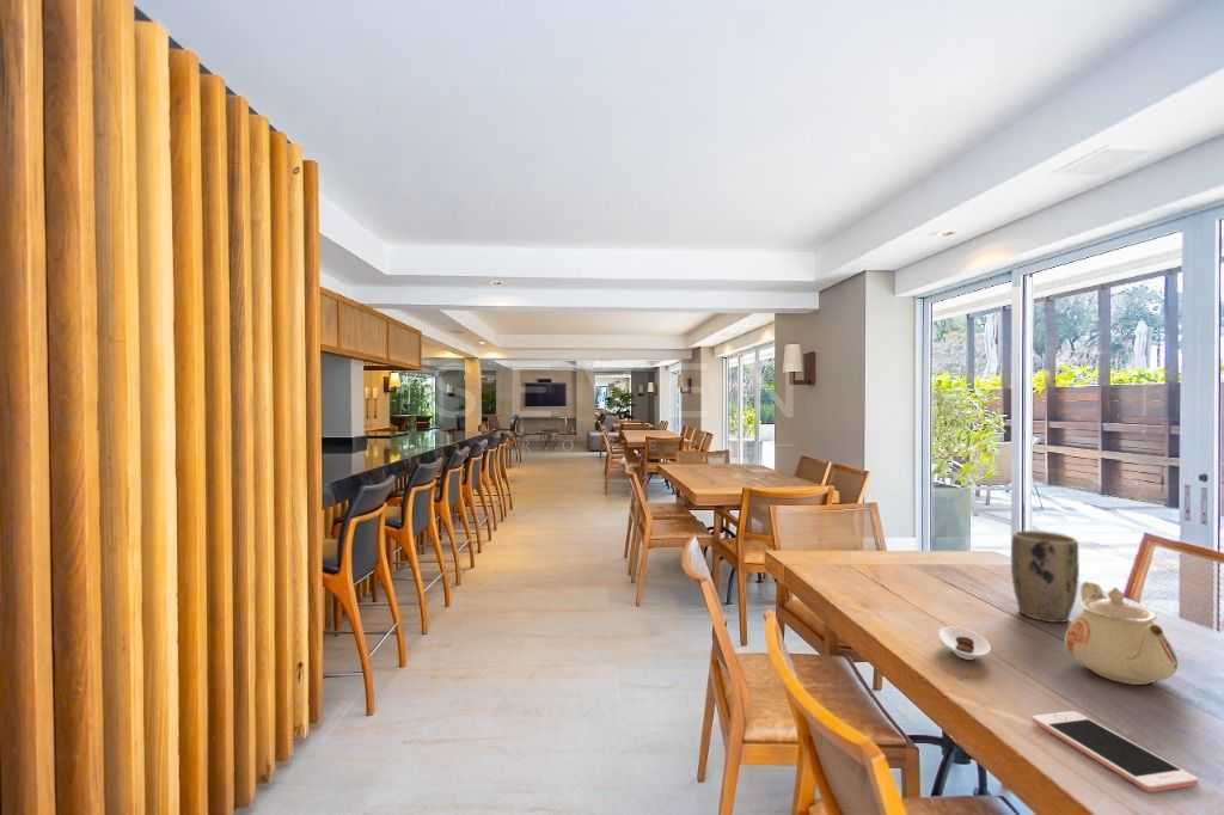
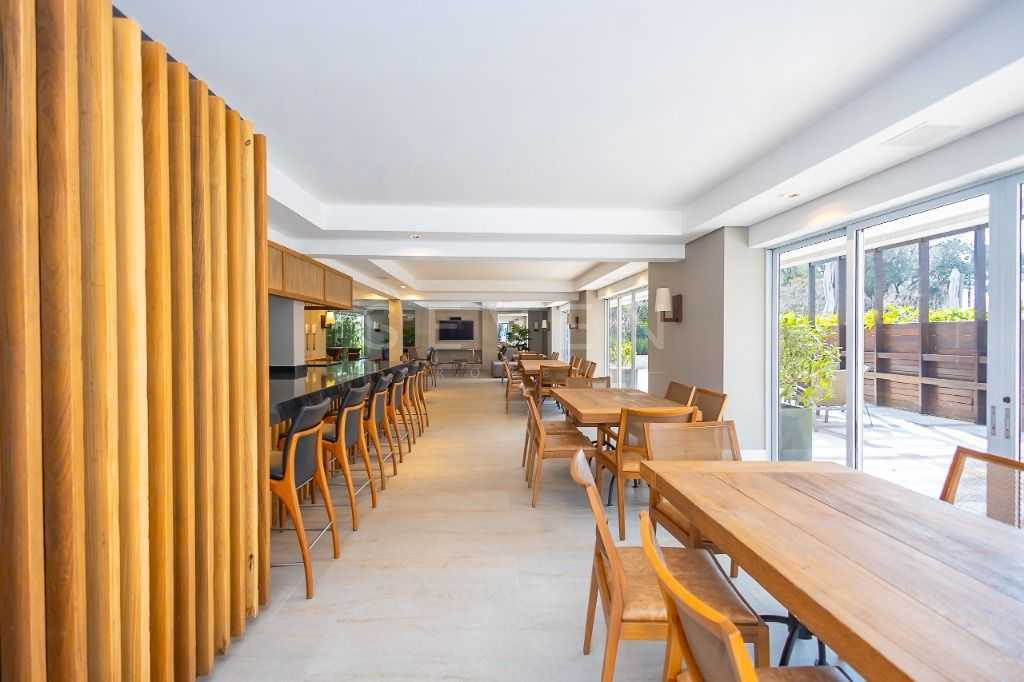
- plant pot [1010,529,1081,624]
- cell phone [1030,710,1199,793]
- teapot [1064,580,1179,686]
- saucer [938,625,992,661]
